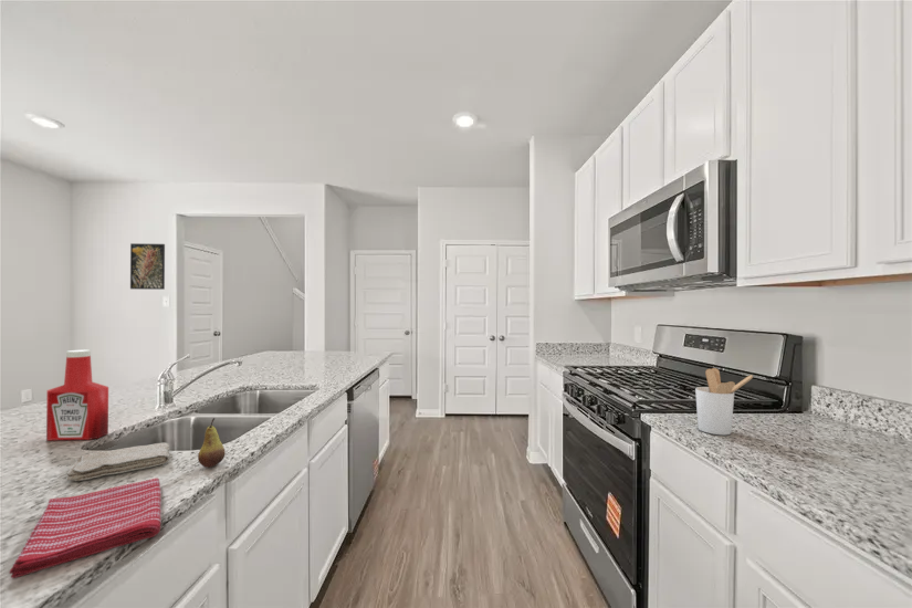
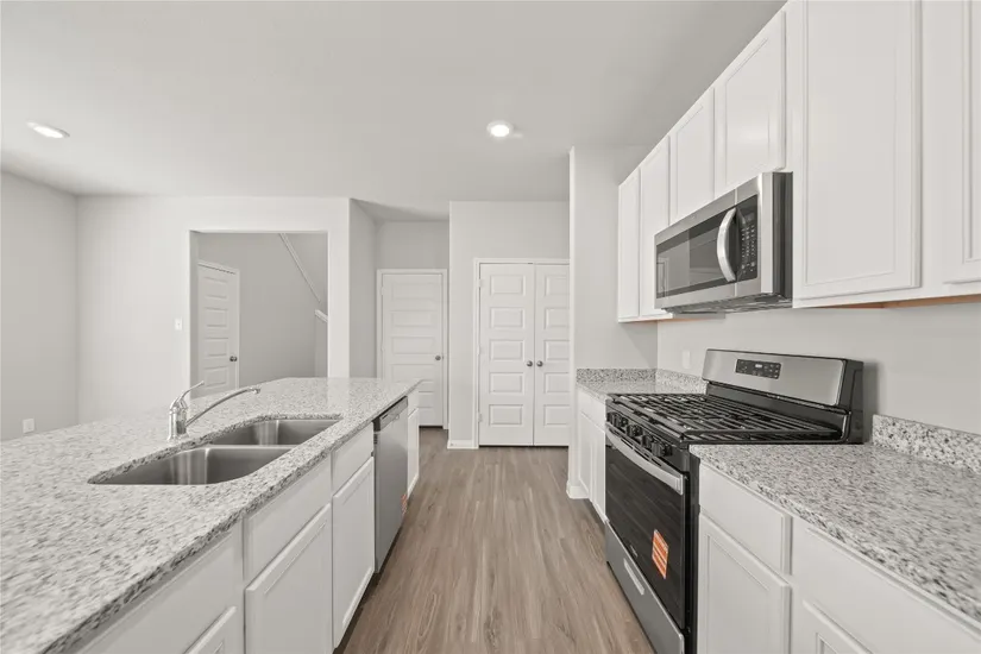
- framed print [129,242,166,291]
- dish towel [9,476,163,579]
- utensil holder [694,367,754,436]
- washcloth [66,442,171,482]
- soap bottle [45,348,109,442]
- fruit [197,417,227,469]
